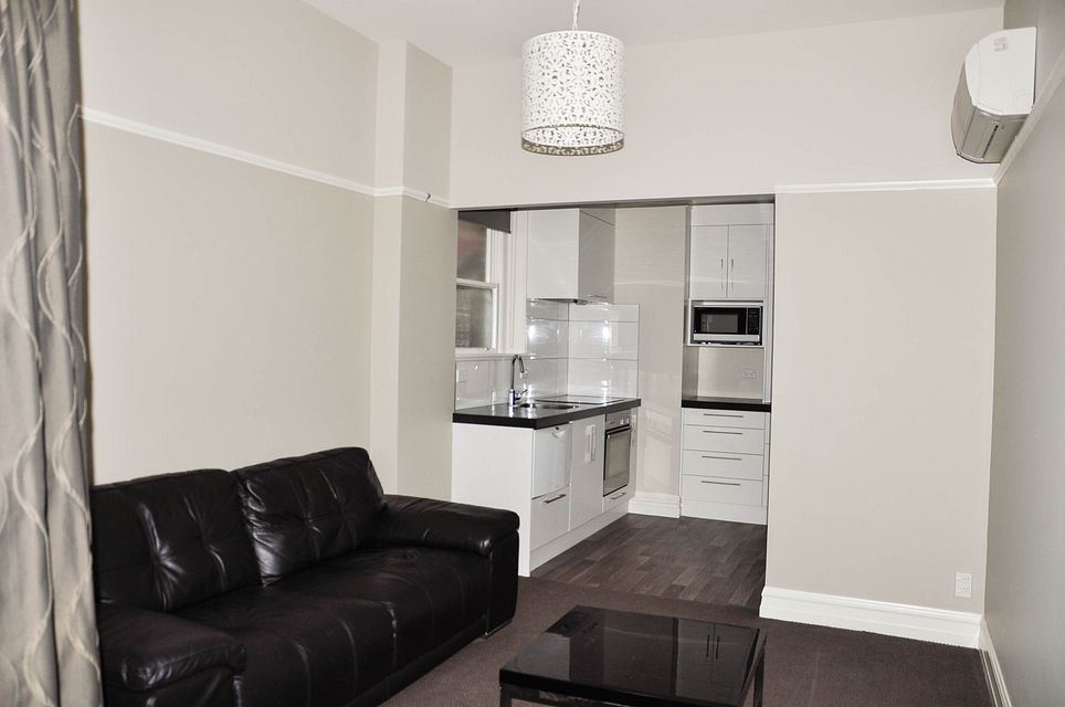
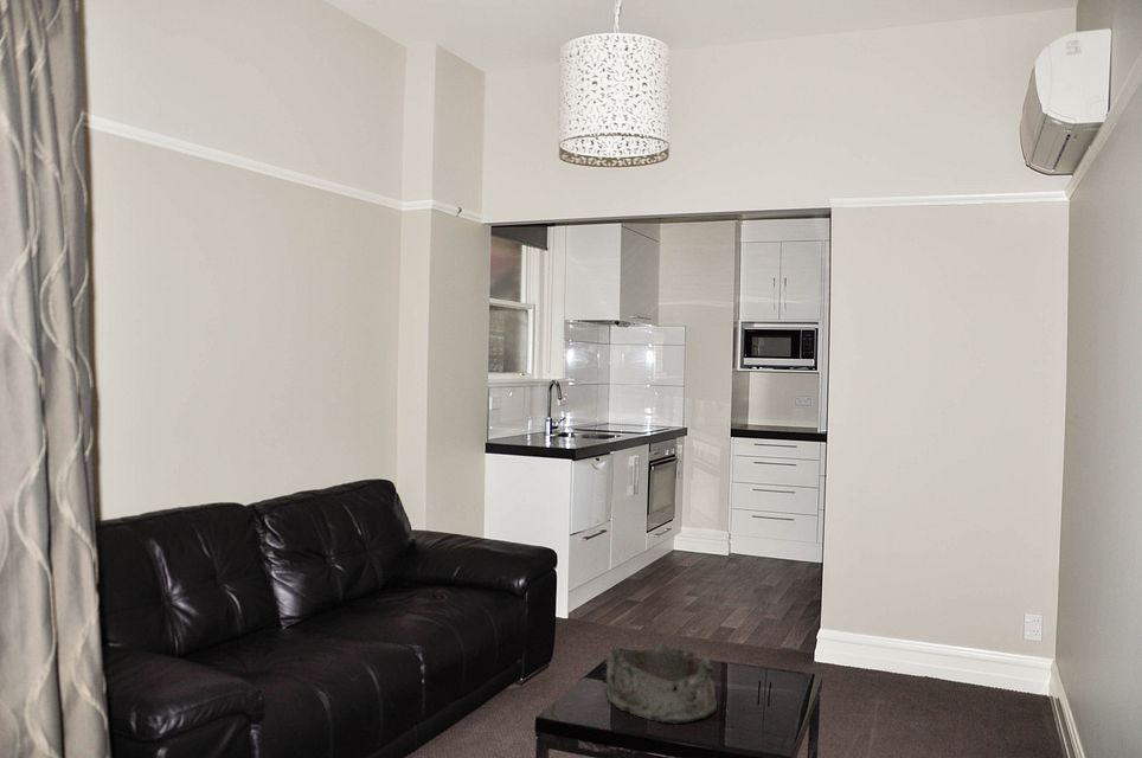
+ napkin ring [604,641,718,725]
